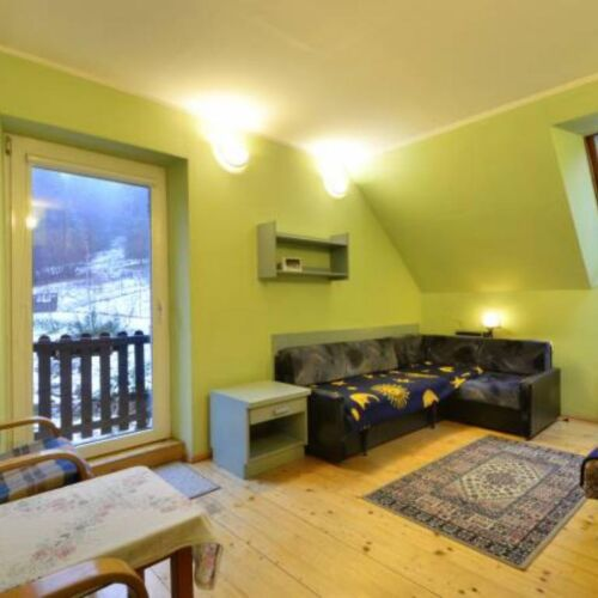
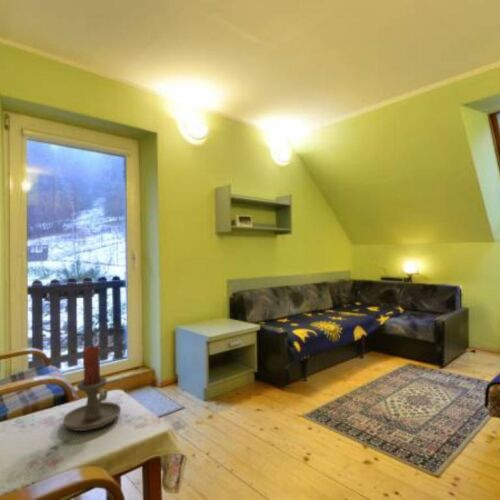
+ candle holder [62,344,122,432]
